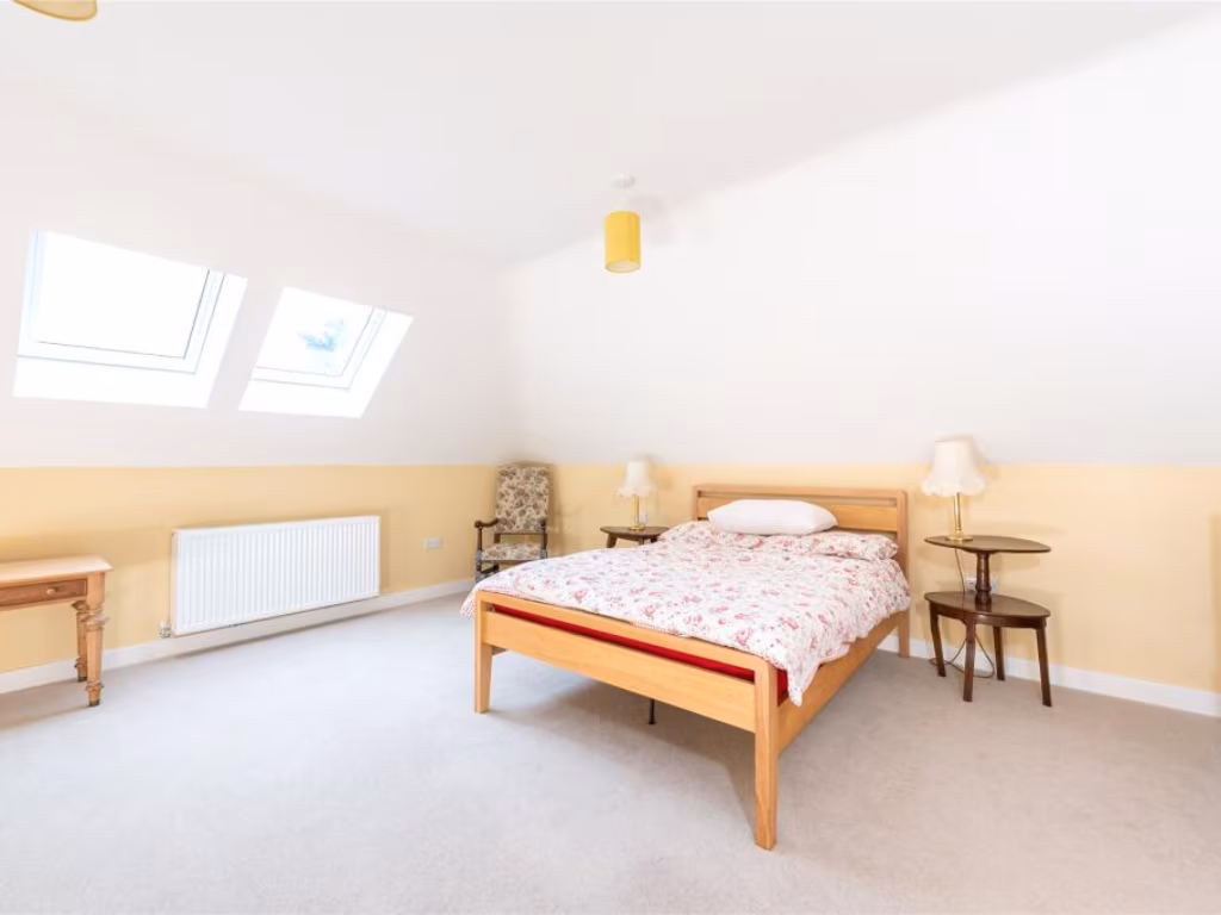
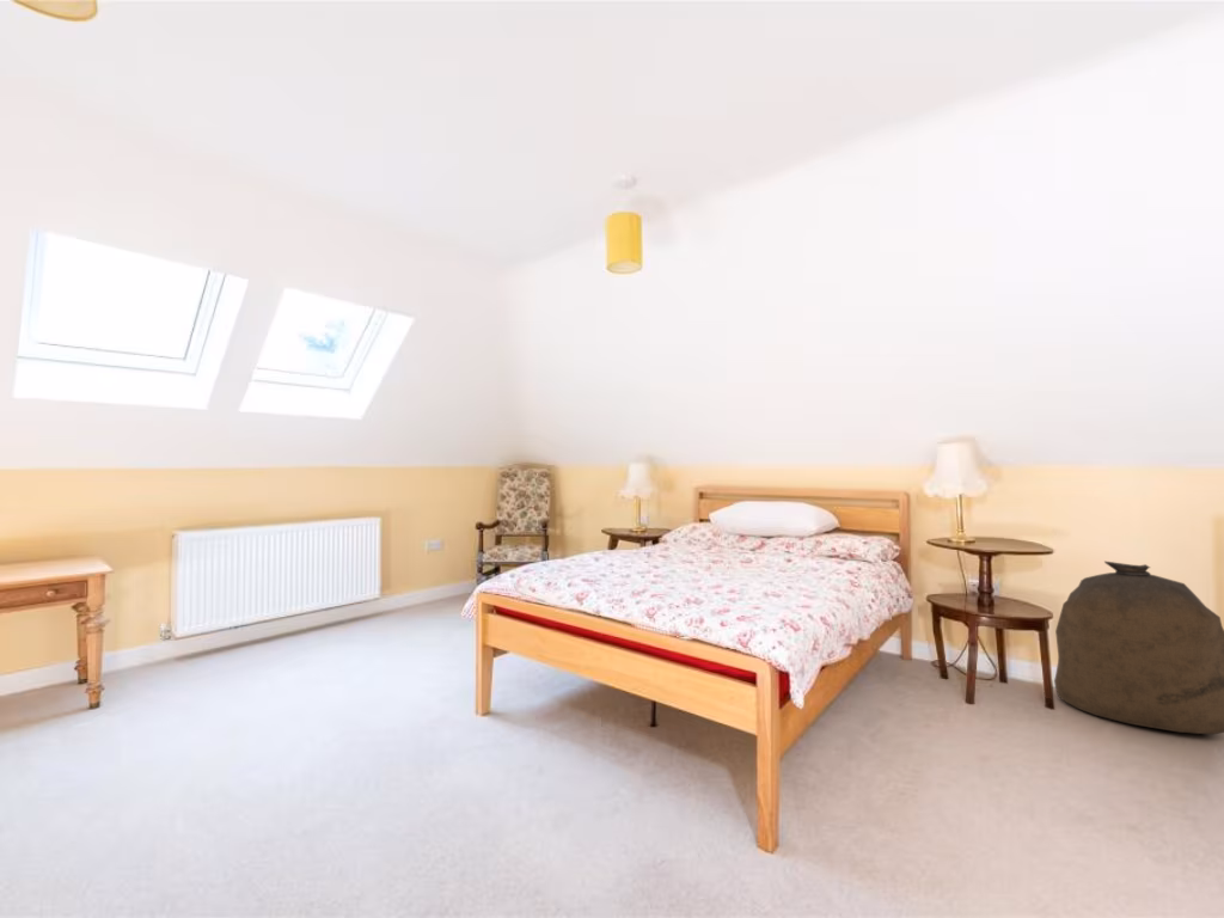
+ bag [1053,561,1224,735]
